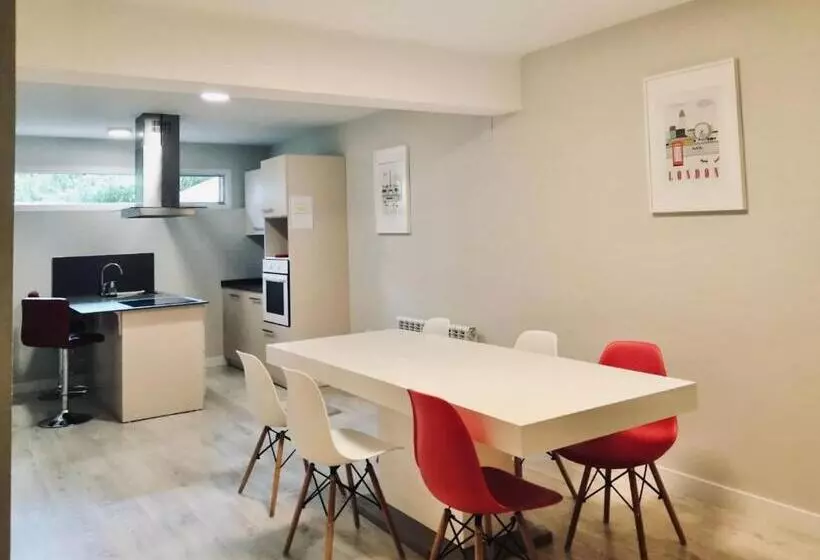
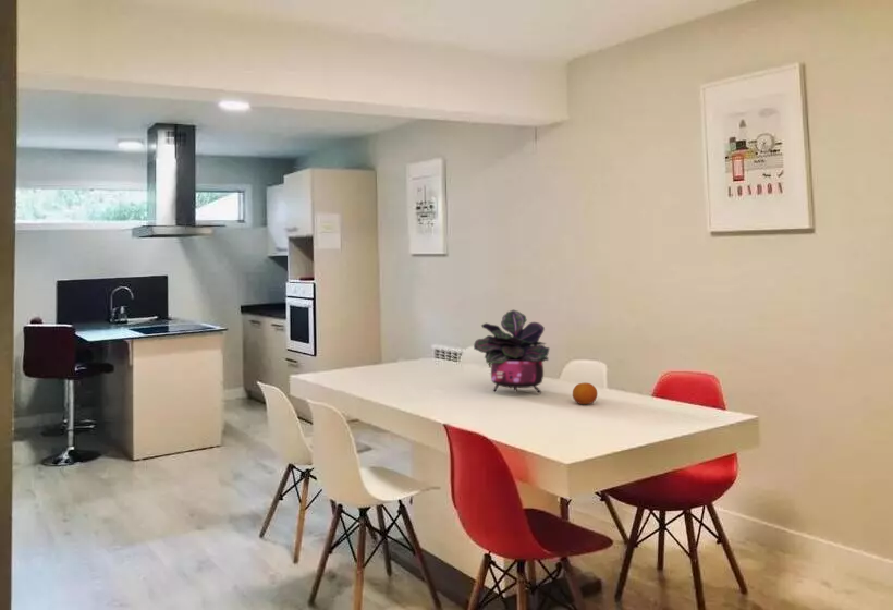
+ potted plant [473,309,550,394]
+ fruit [572,382,598,405]
